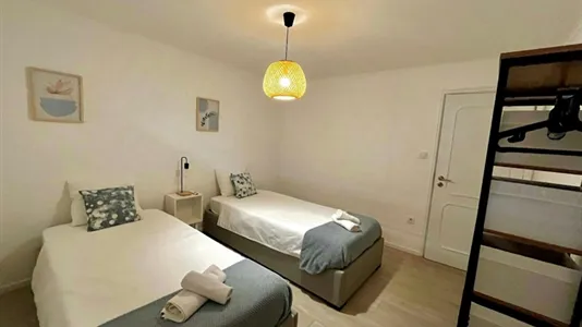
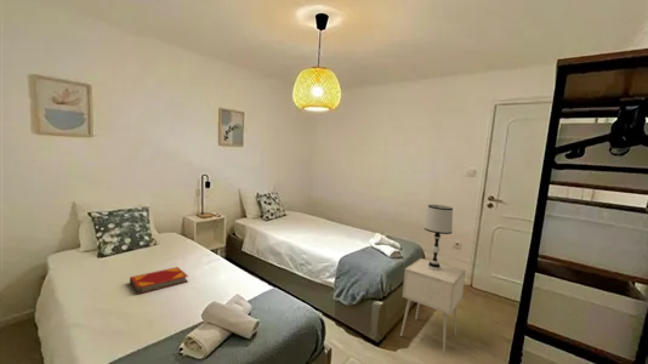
+ table lamp [424,204,454,271]
+ nightstand [399,257,466,357]
+ hardback book [129,266,189,295]
